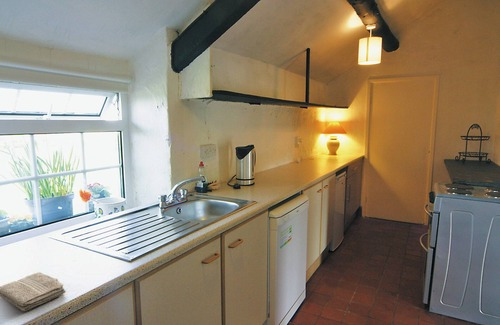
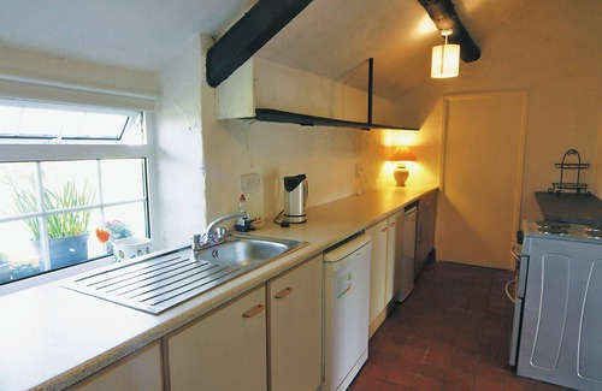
- washcloth [0,271,67,312]
